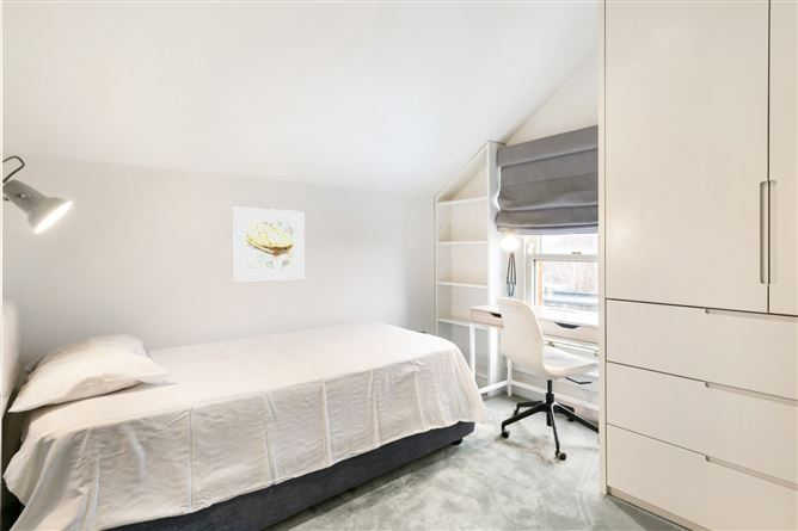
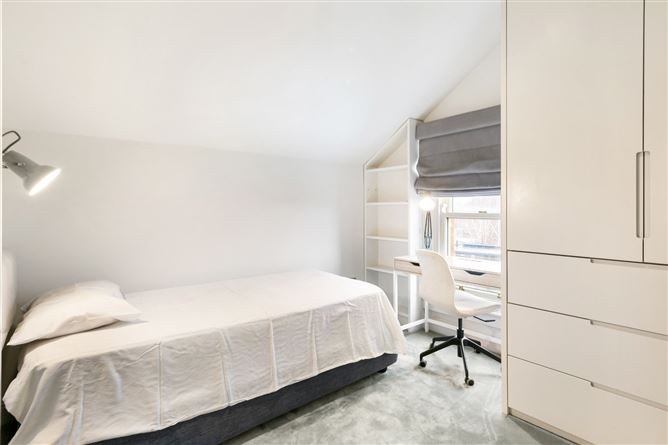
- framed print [232,205,306,283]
